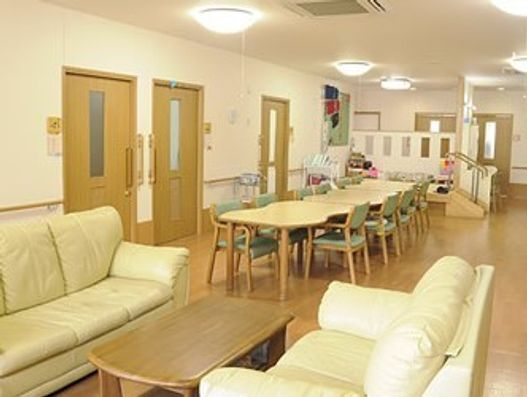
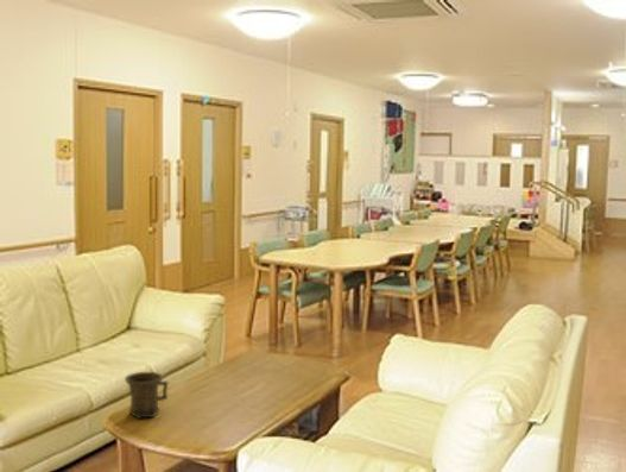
+ mug [124,371,169,420]
